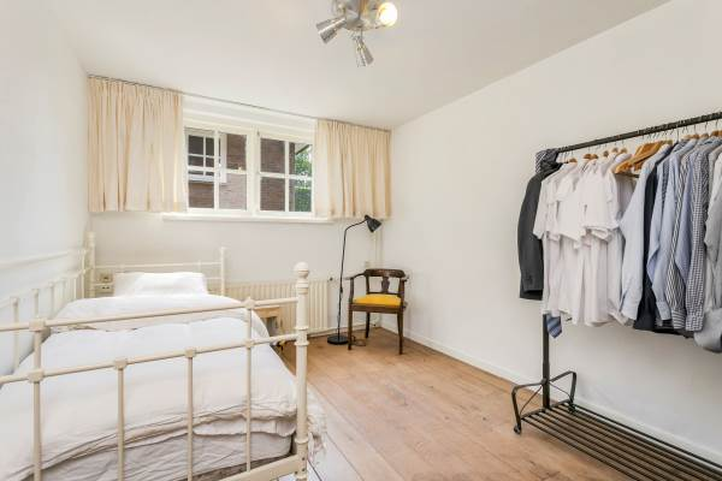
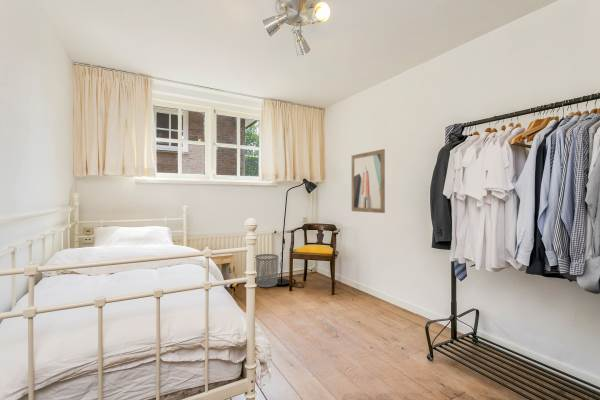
+ waste bin [255,253,279,288]
+ wall art [351,148,386,214]
